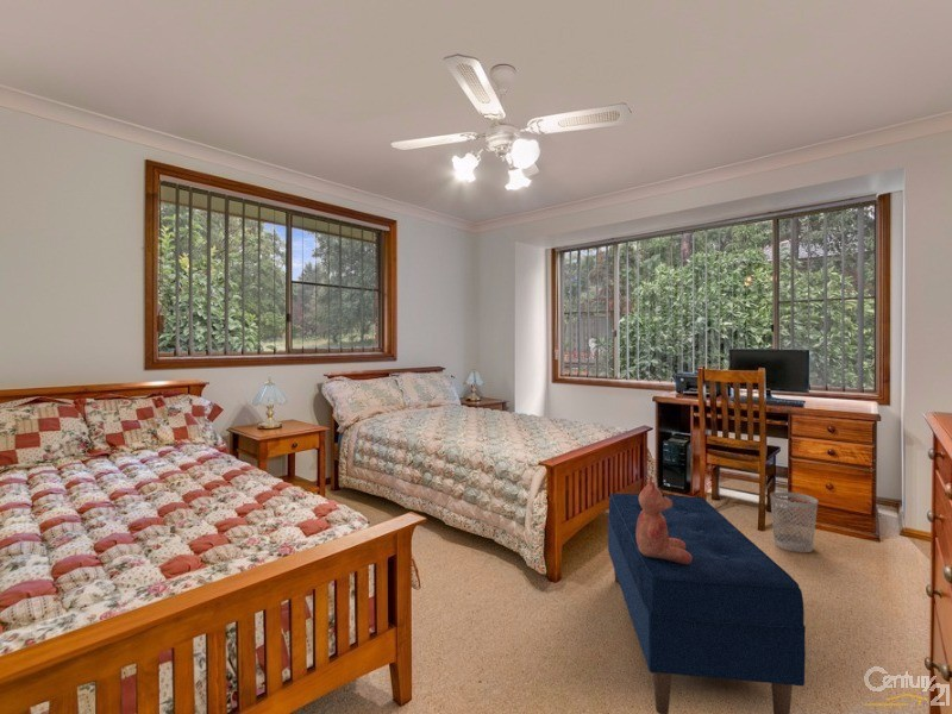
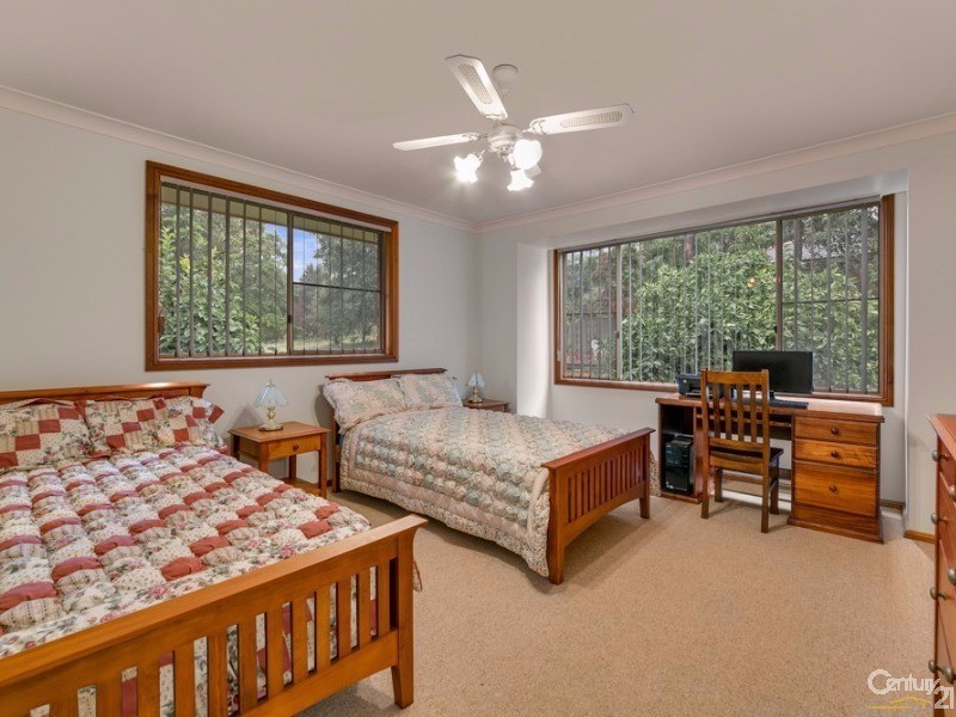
- wastebasket [769,490,819,553]
- teddy bear [635,476,693,564]
- bench [607,493,807,714]
